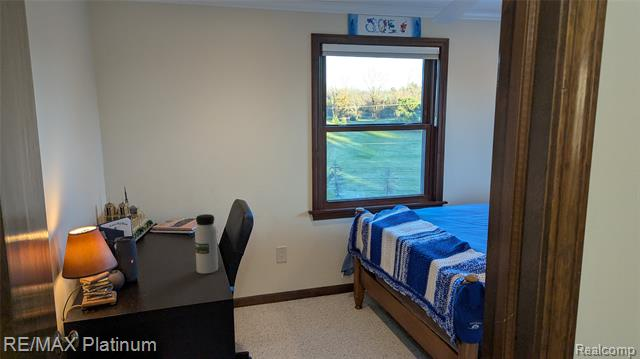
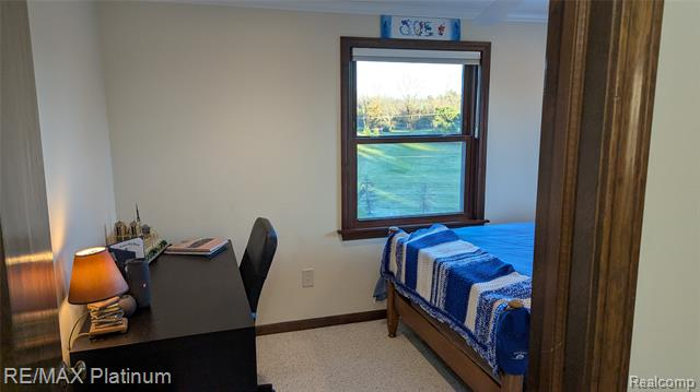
- water bottle [194,213,219,275]
